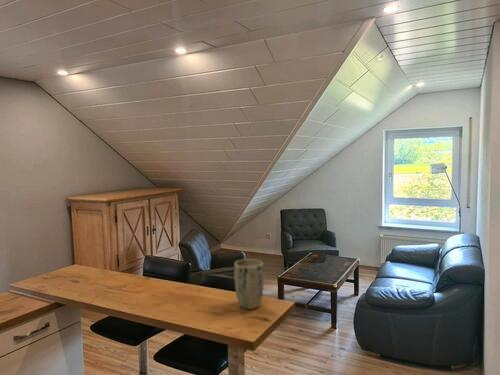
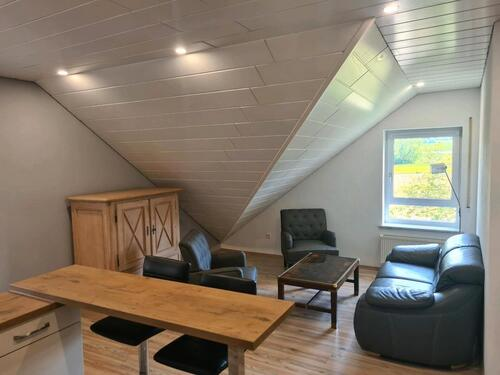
- plant pot [233,258,265,310]
